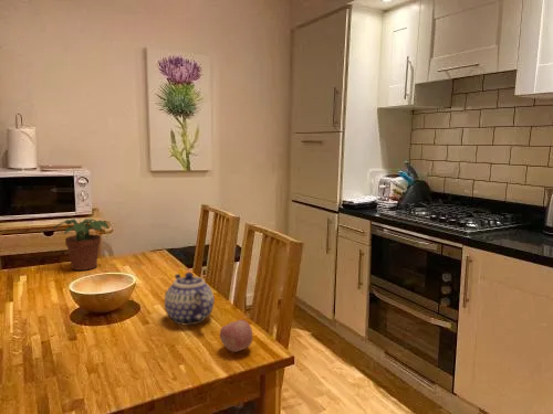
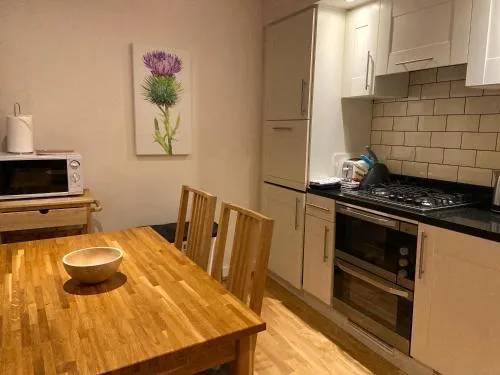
- teapot [164,272,216,326]
- potted plant [52,217,108,272]
- apple [219,319,253,353]
